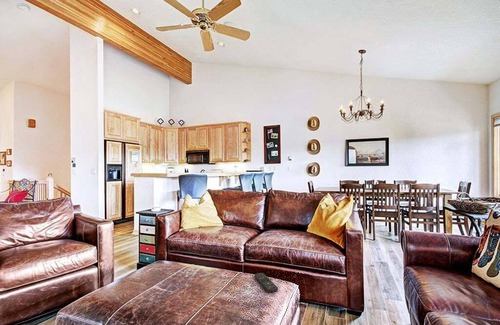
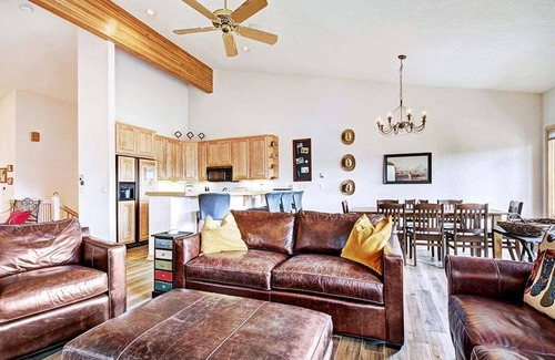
- remote control [253,272,279,293]
